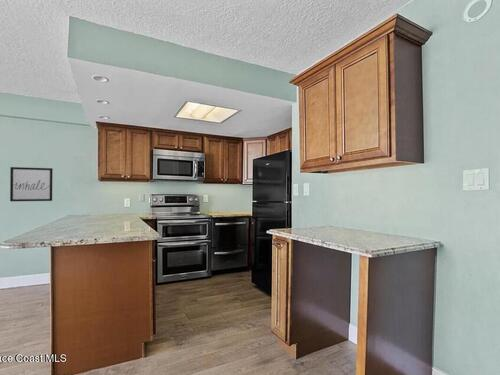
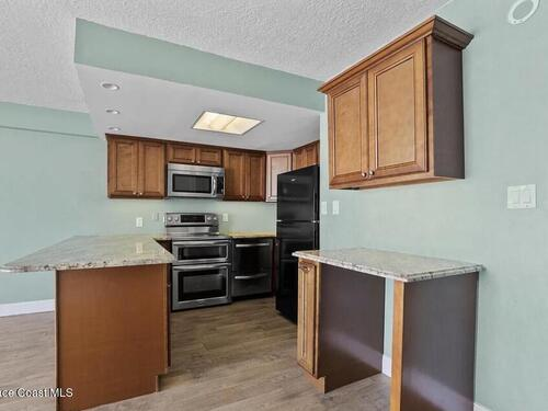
- wall art [9,166,54,202]
